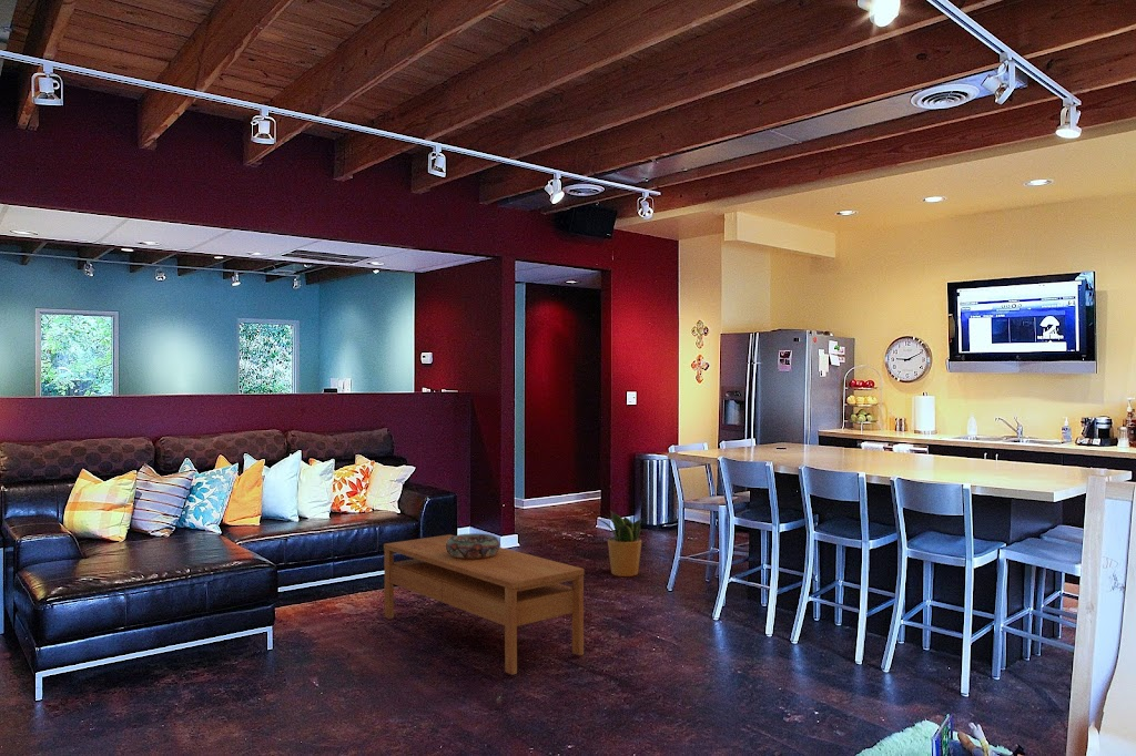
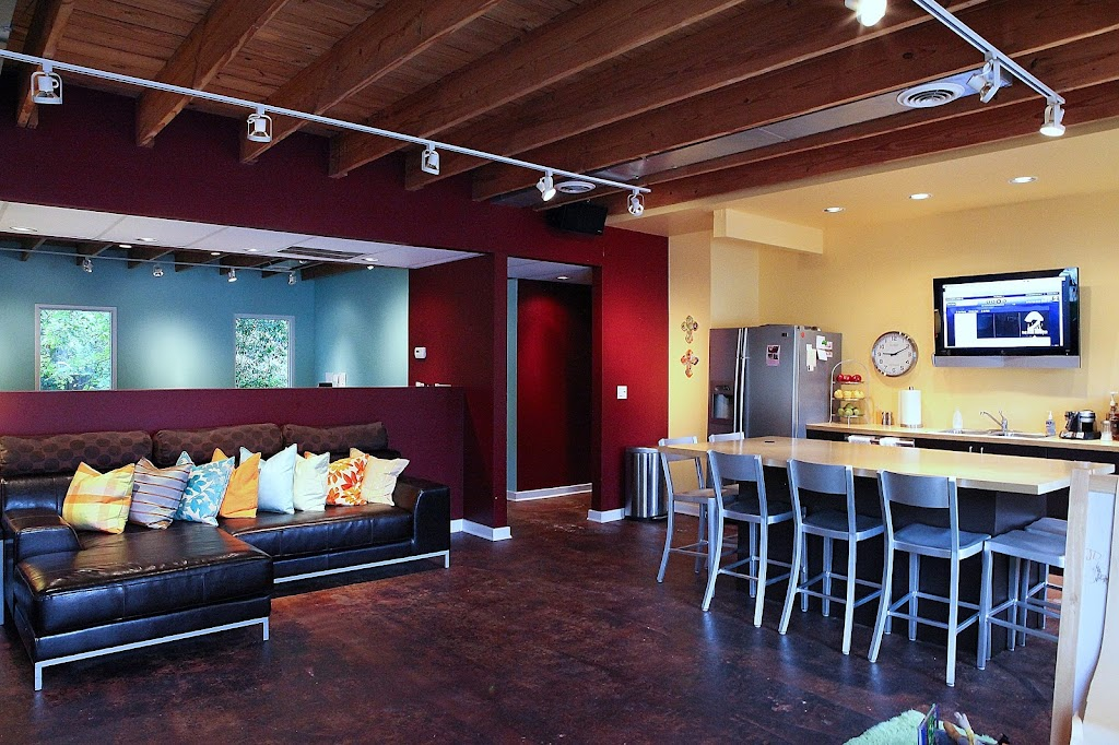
- potted plant [596,510,643,578]
- coffee table [383,533,586,676]
- decorative bowl [446,532,501,559]
